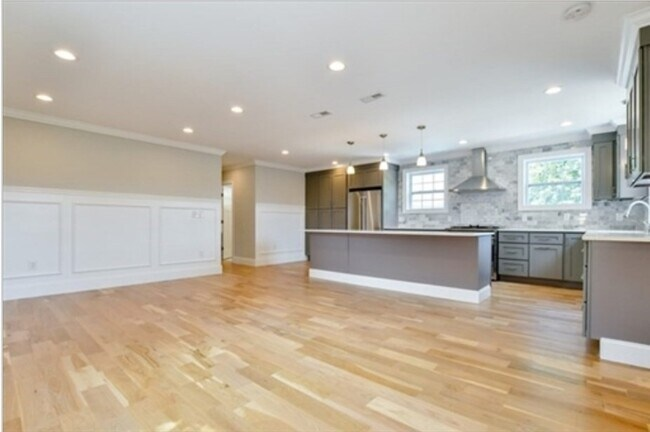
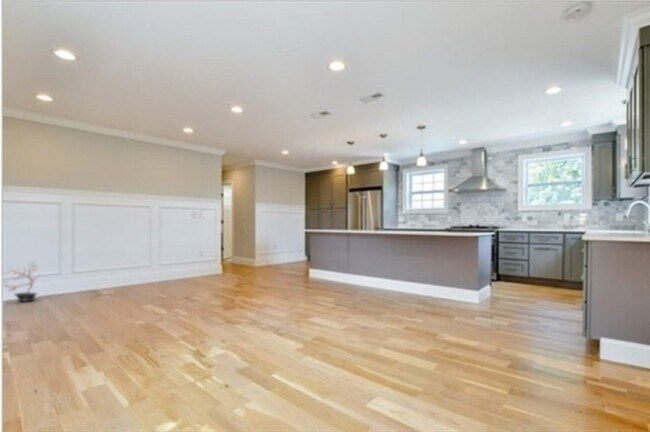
+ potted plant [3,264,41,303]
